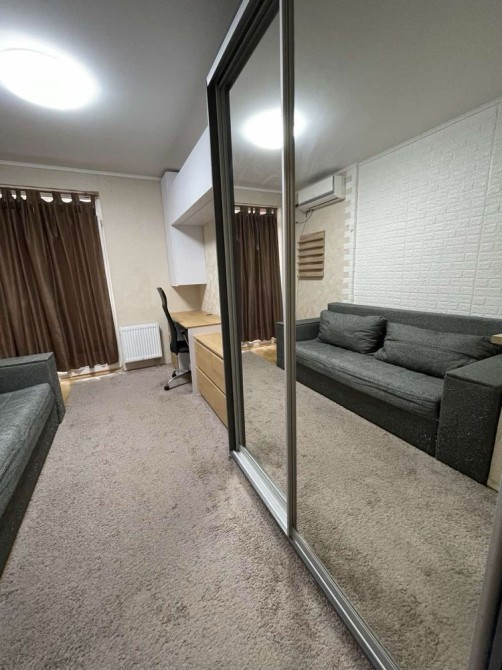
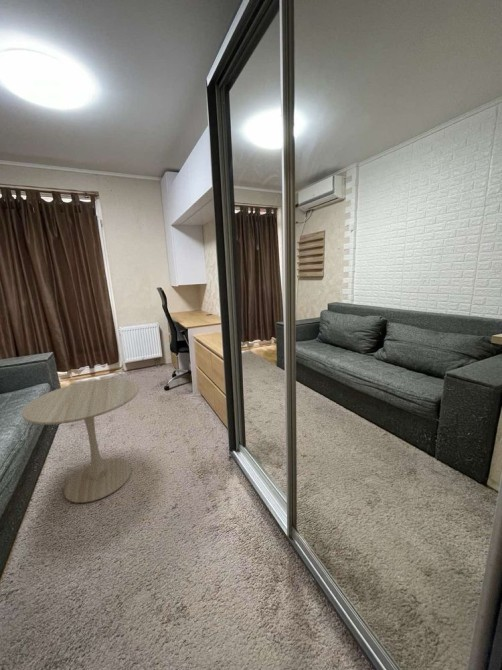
+ side table [21,378,140,504]
